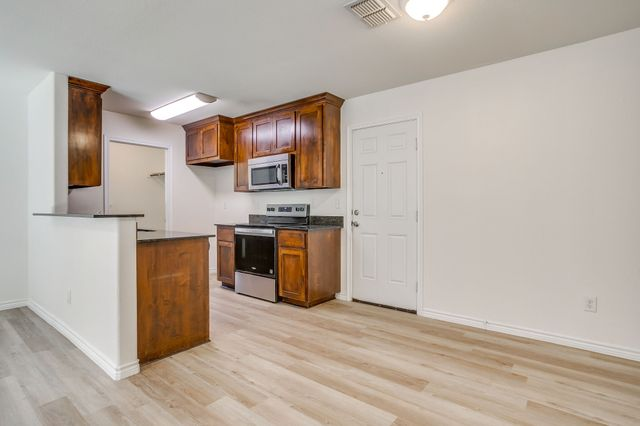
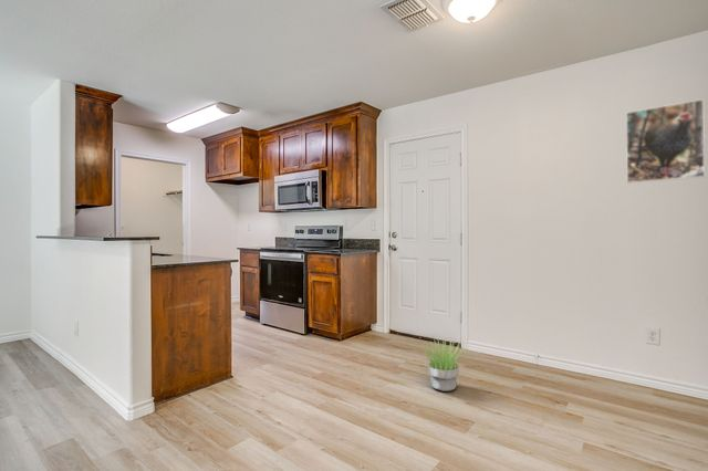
+ potted plant [419,338,468,393]
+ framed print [625,98,706,185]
